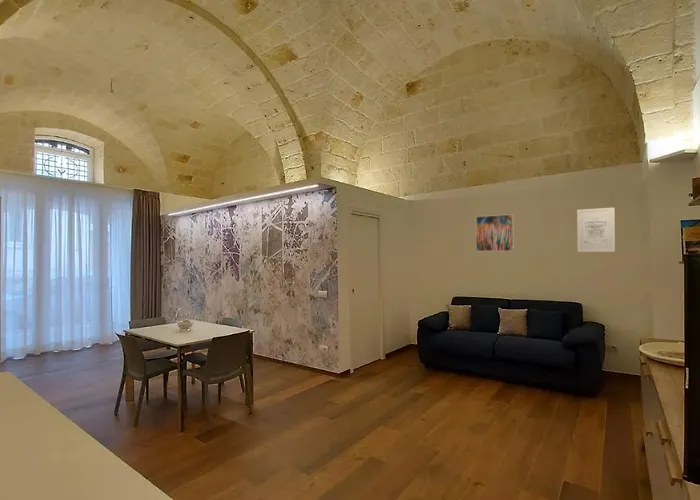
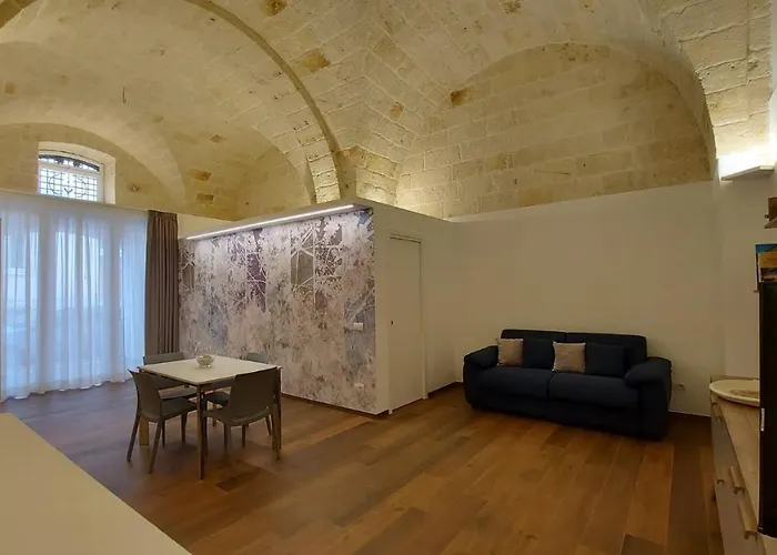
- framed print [475,213,515,252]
- wall art [576,207,616,253]
